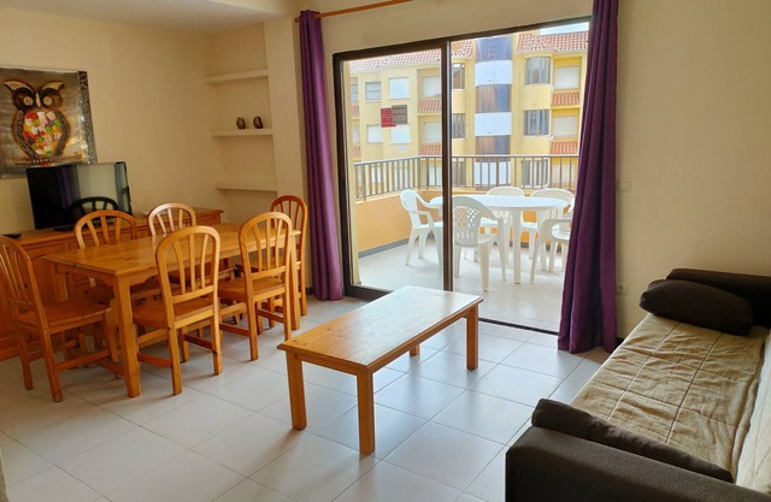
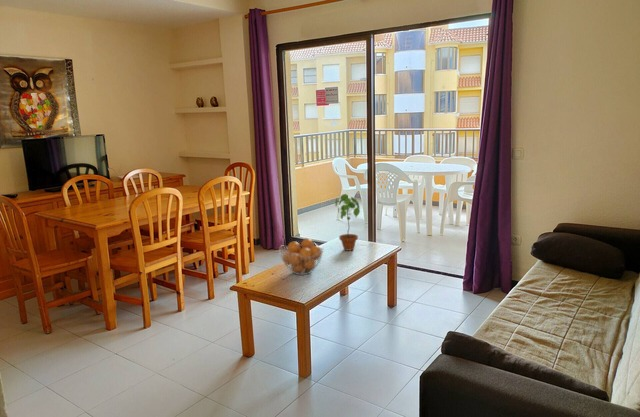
+ fruit basket [278,237,325,276]
+ potted plant [334,193,361,251]
